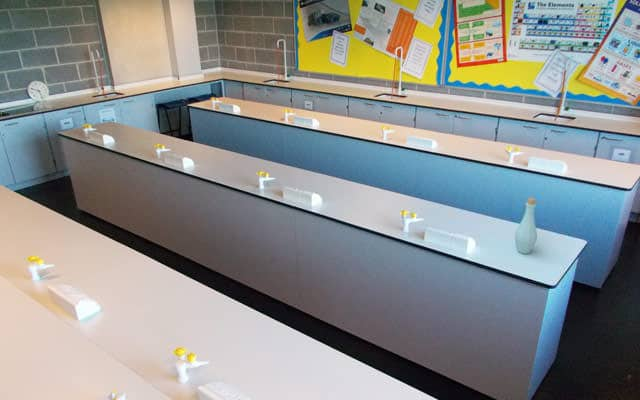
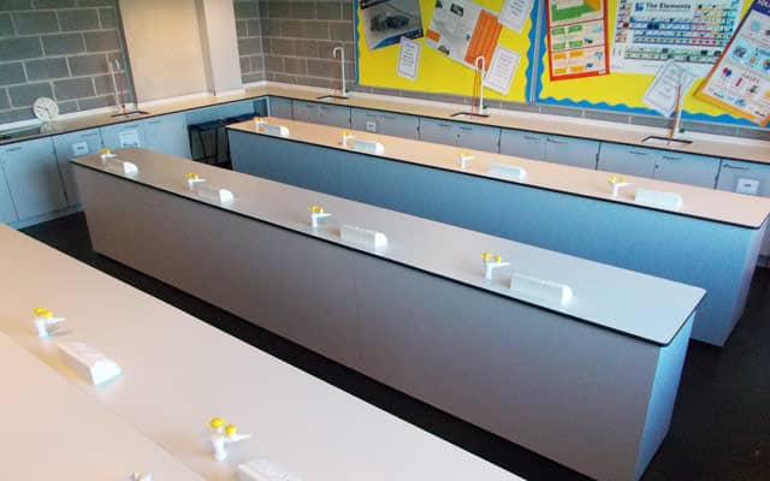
- bottle [514,197,538,255]
